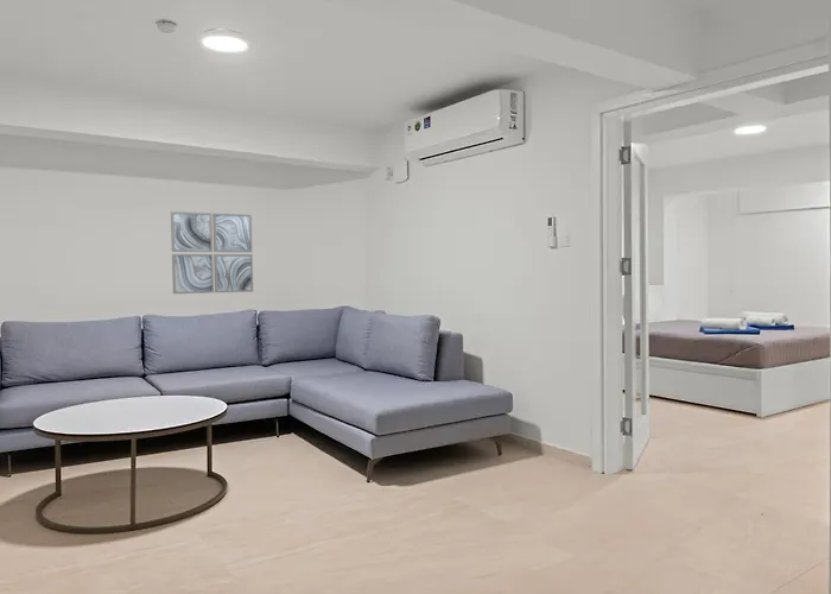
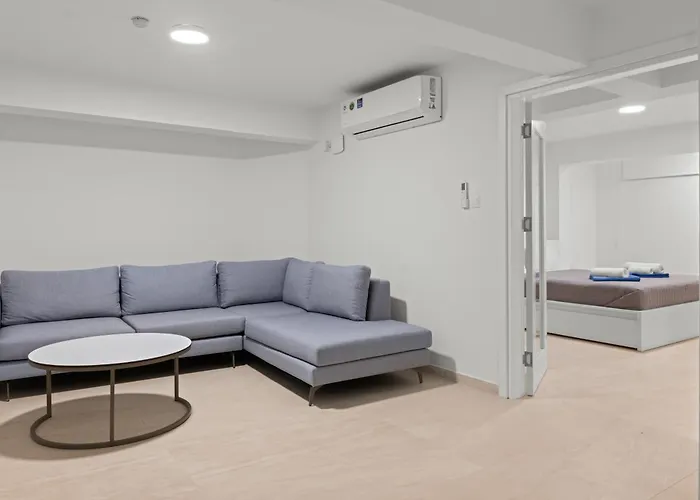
- wall art [170,210,254,295]
